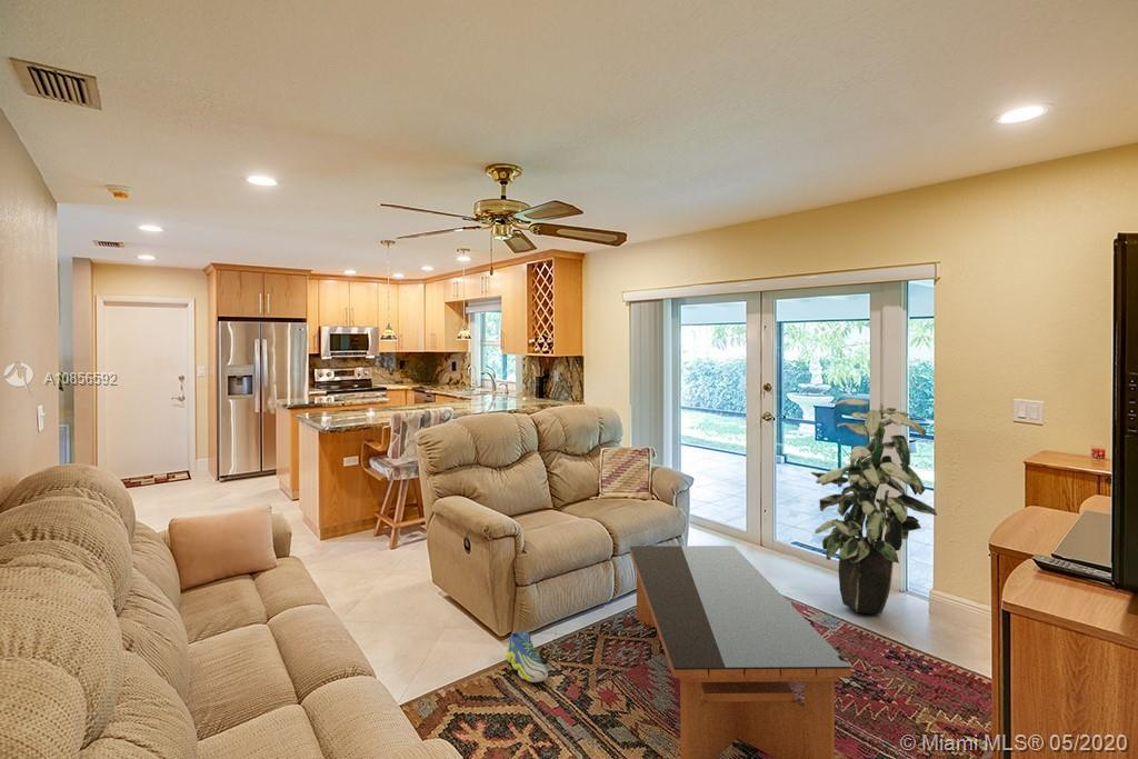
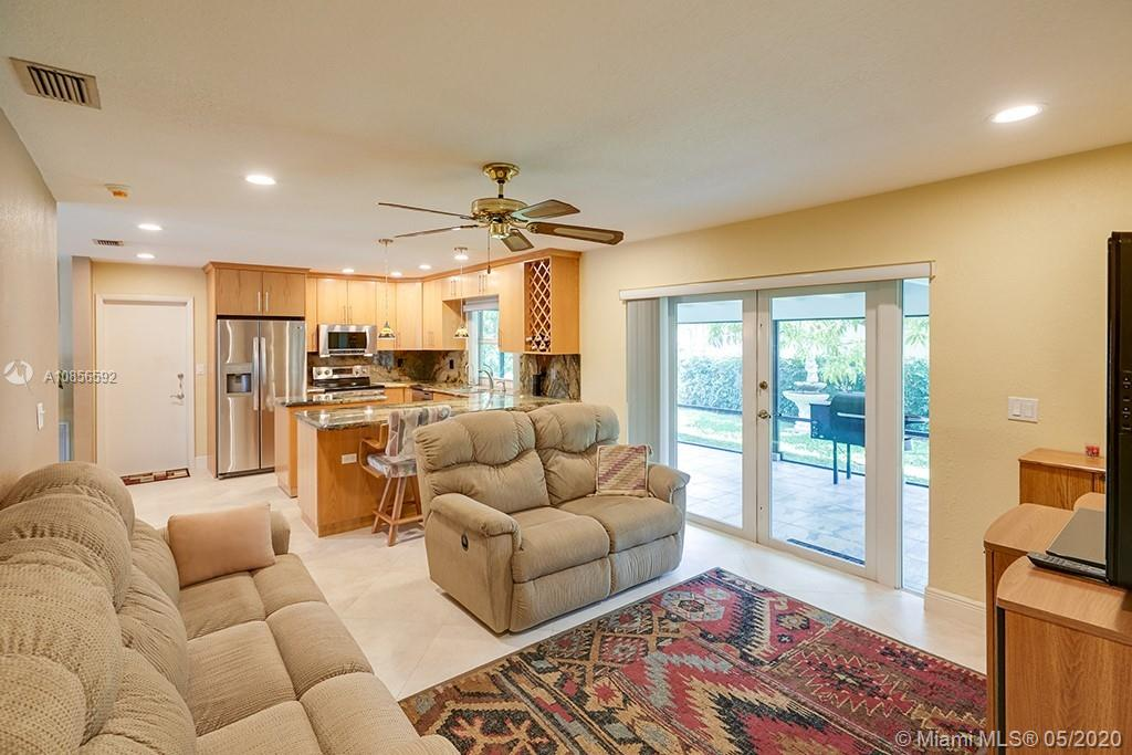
- sneaker [505,630,549,683]
- indoor plant [810,398,938,616]
- coffee table [629,545,852,759]
